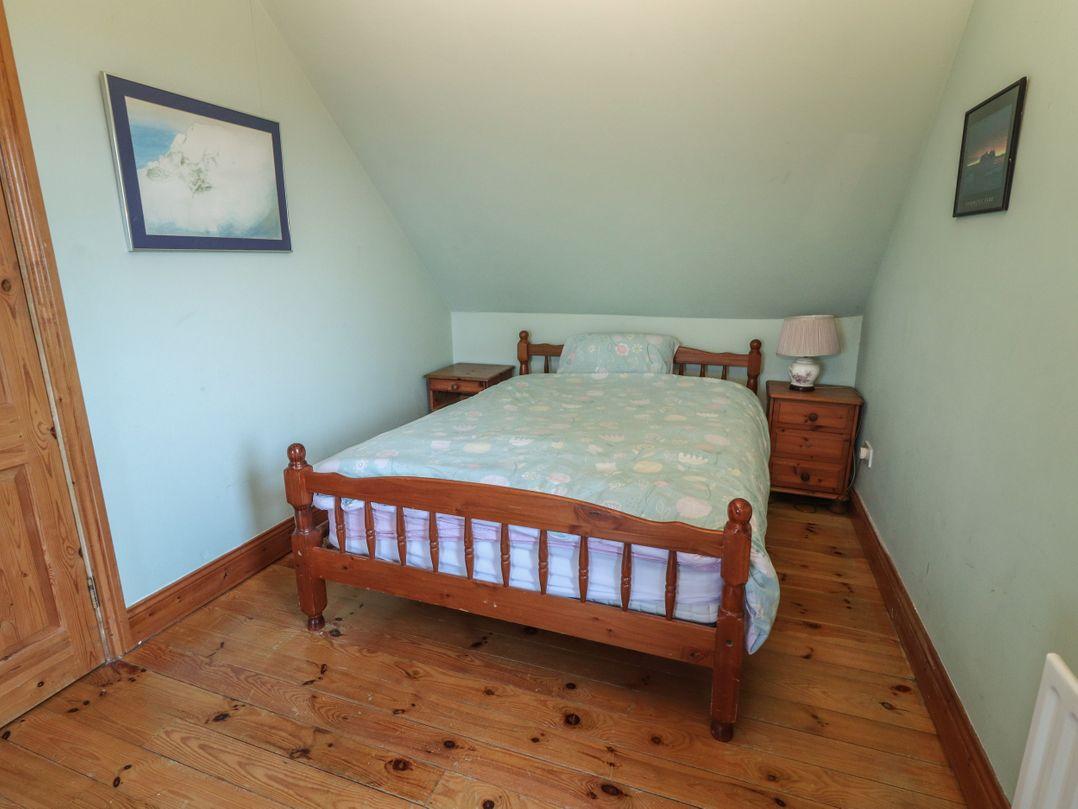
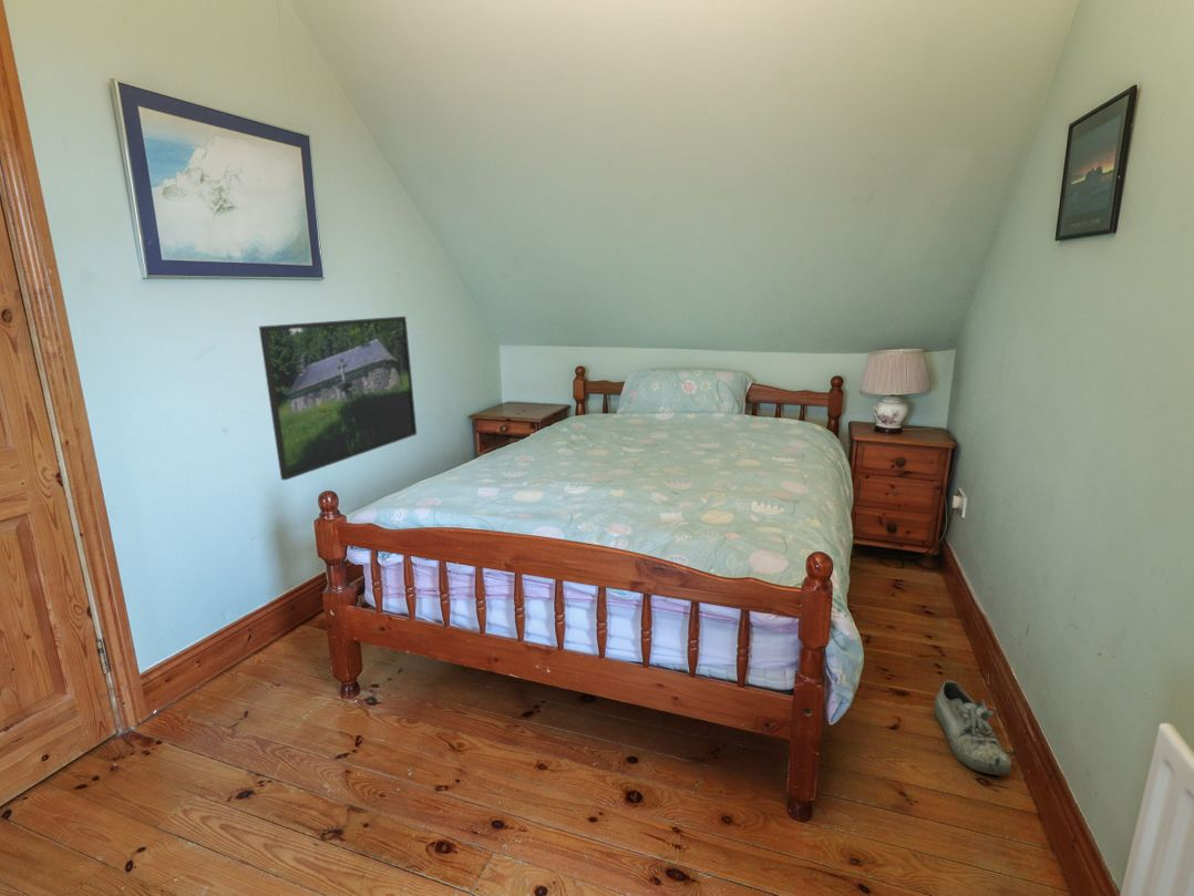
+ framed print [258,316,418,482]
+ shoe [933,680,1012,776]
